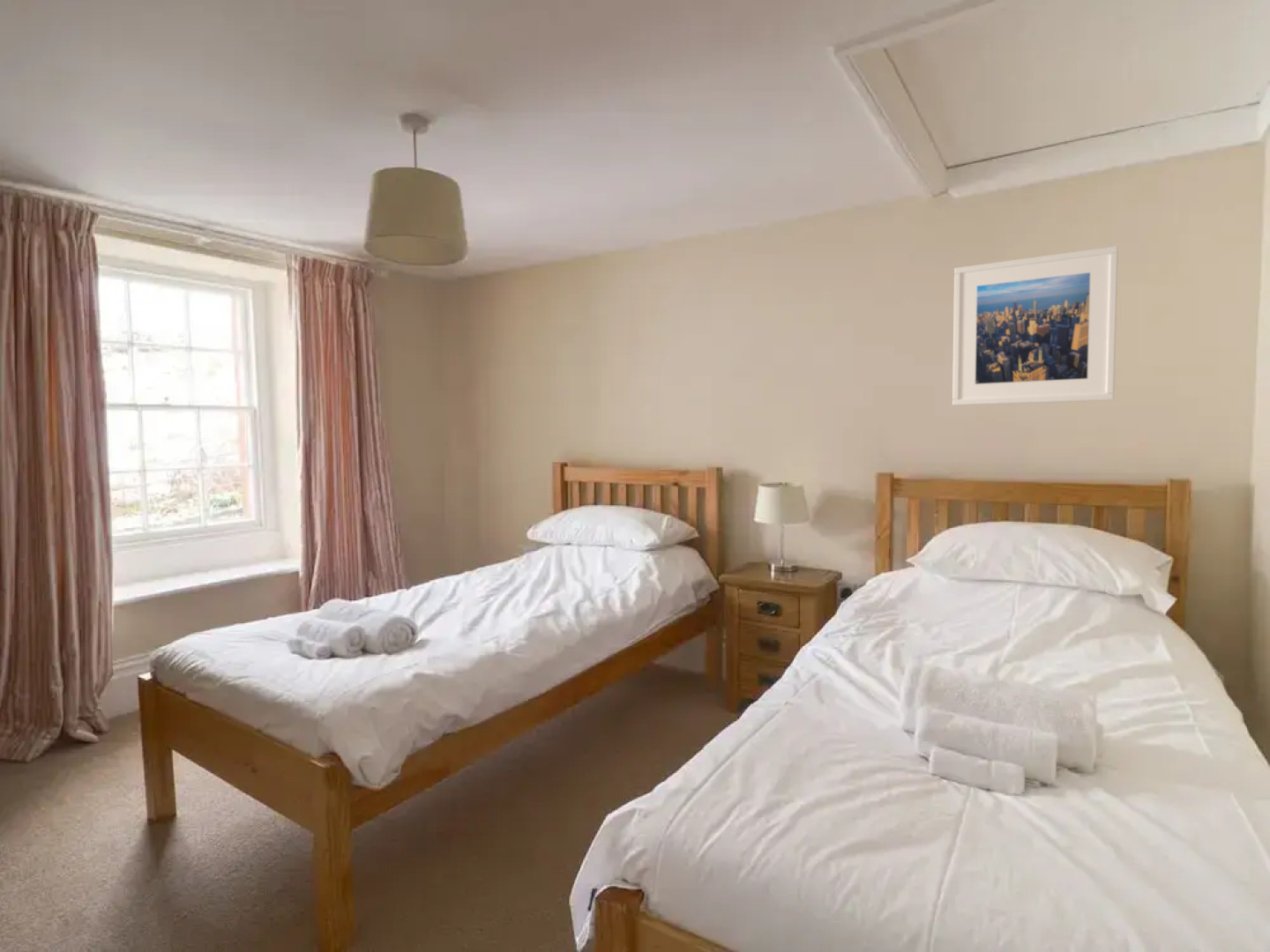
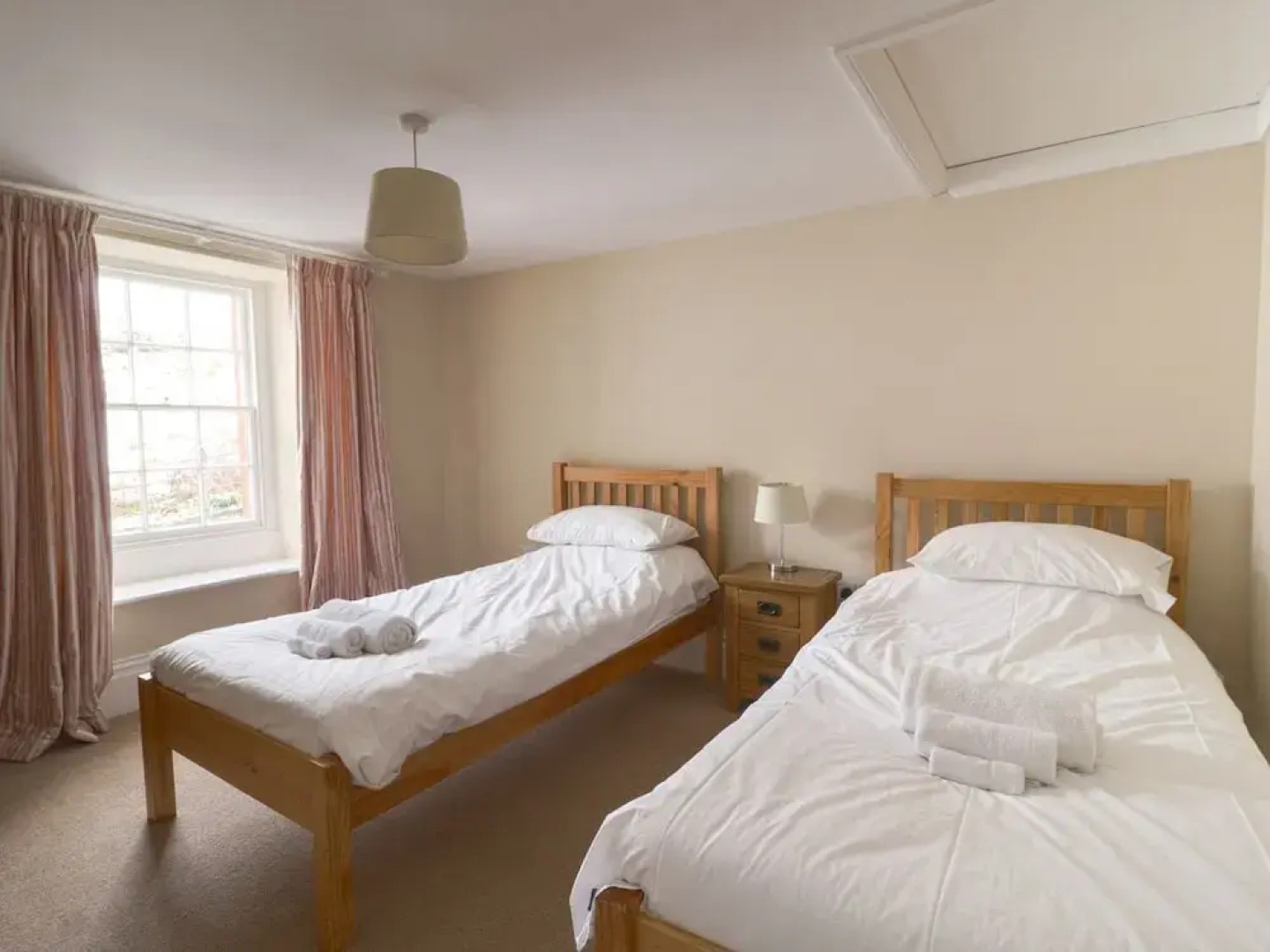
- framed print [952,245,1119,406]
